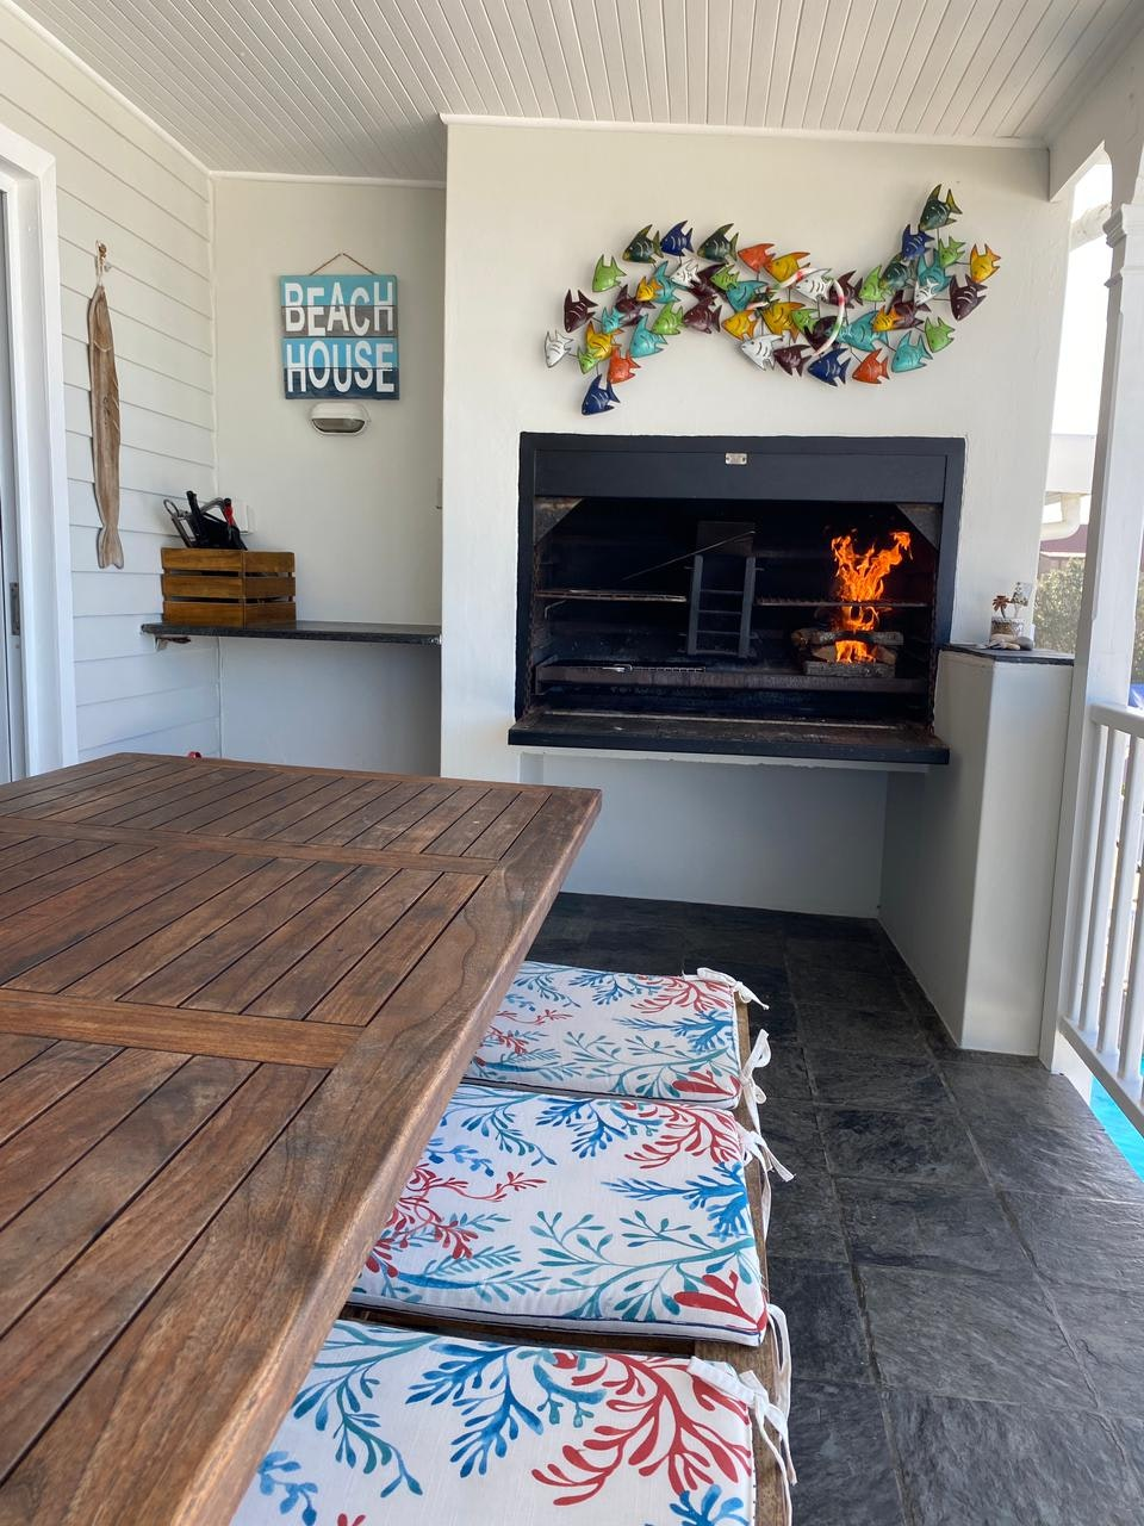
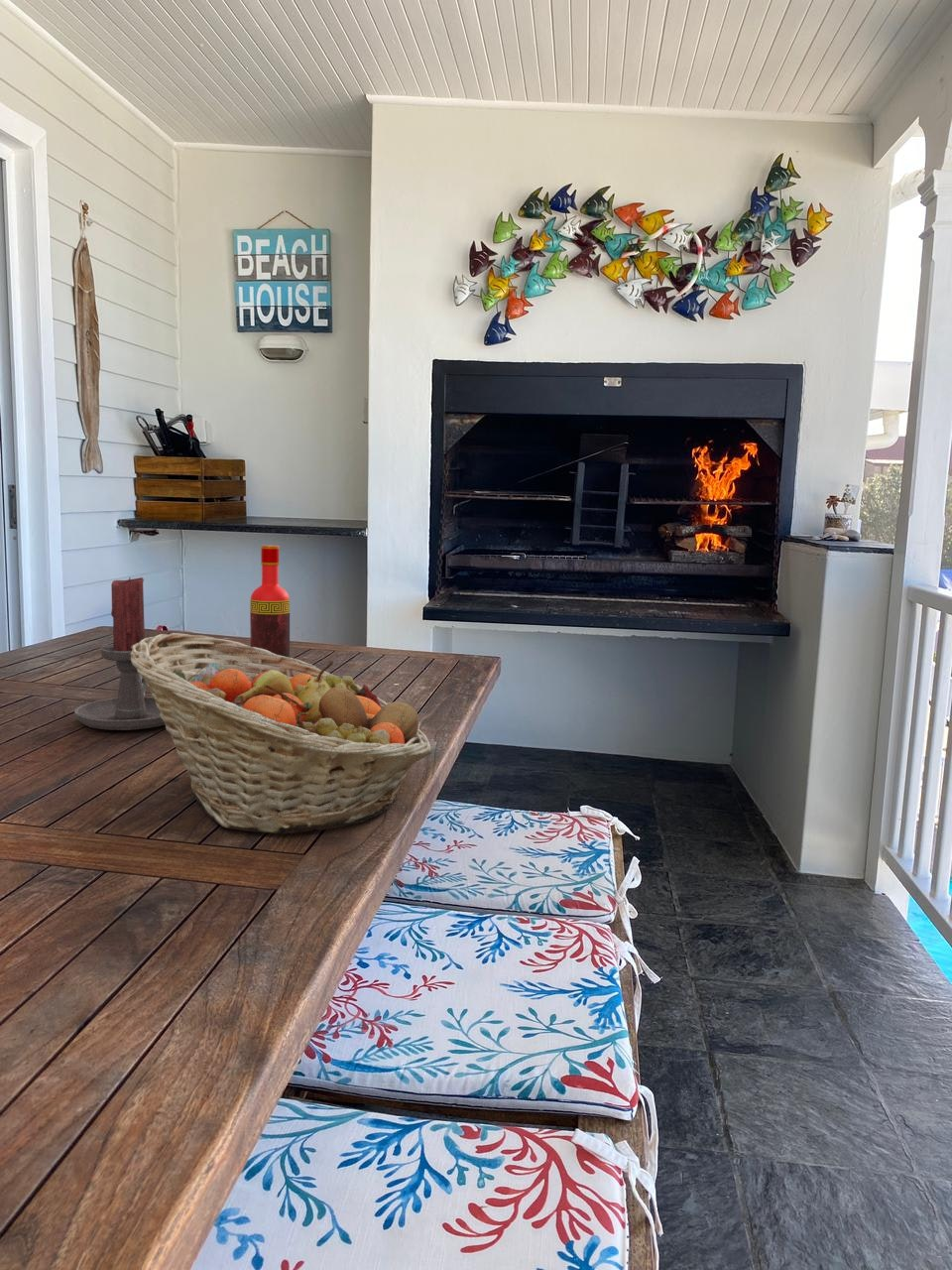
+ fruit basket [130,632,433,834]
+ bottle [249,544,291,658]
+ candle holder [73,576,166,731]
